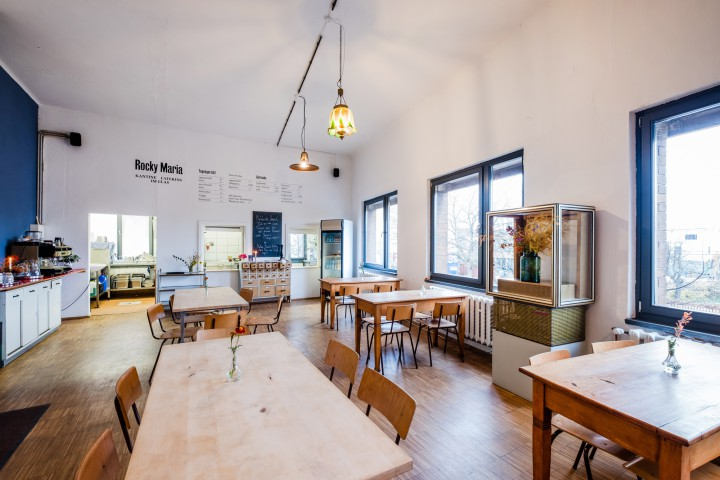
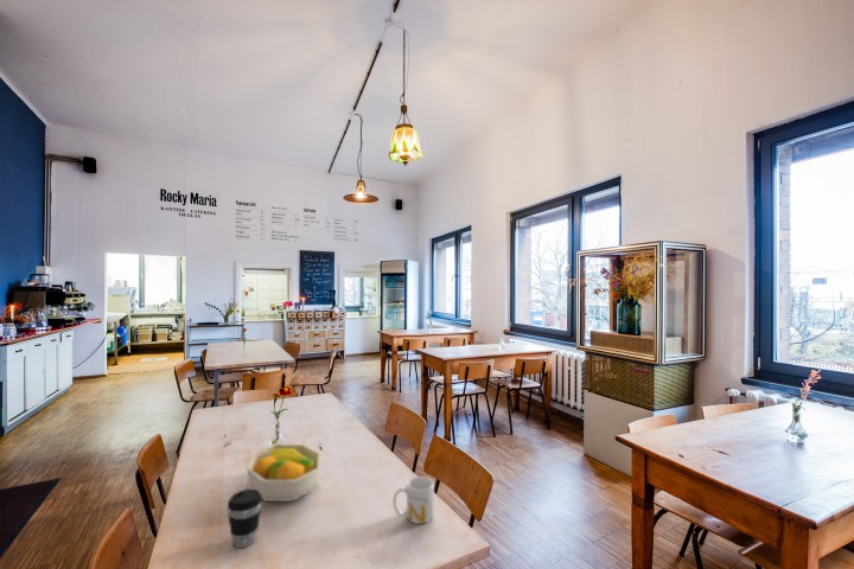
+ fruit bowl [246,443,321,503]
+ mug [393,475,435,525]
+ coffee cup [227,488,263,549]
